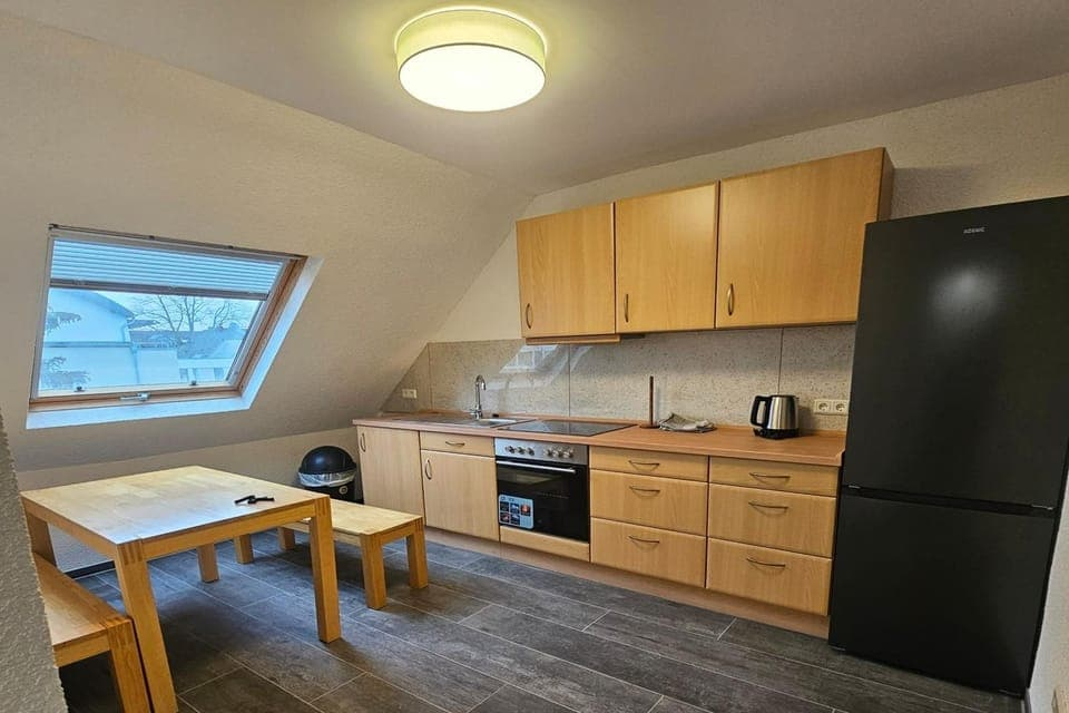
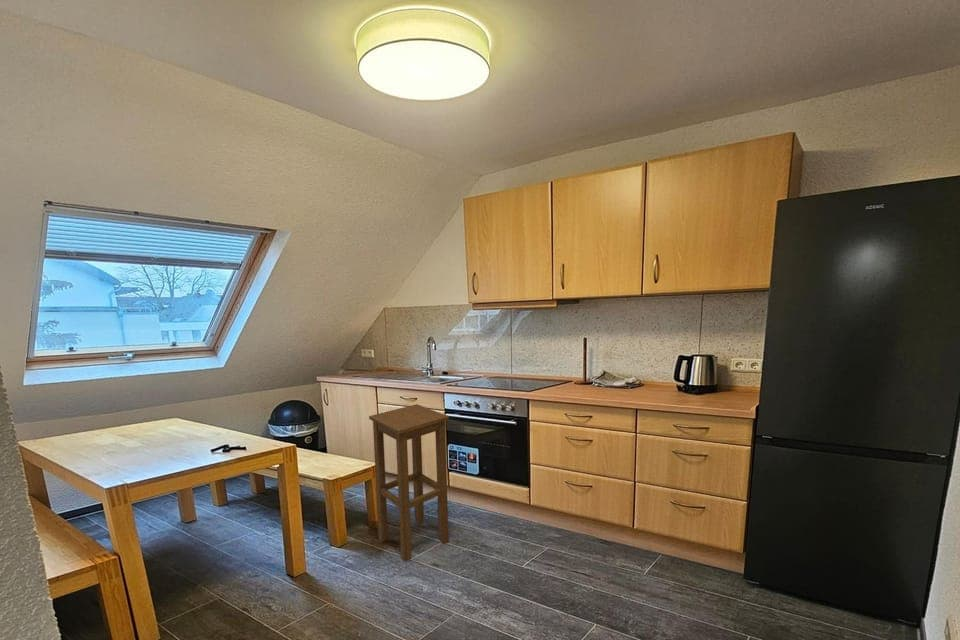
+ stool [368,403,450,562]
